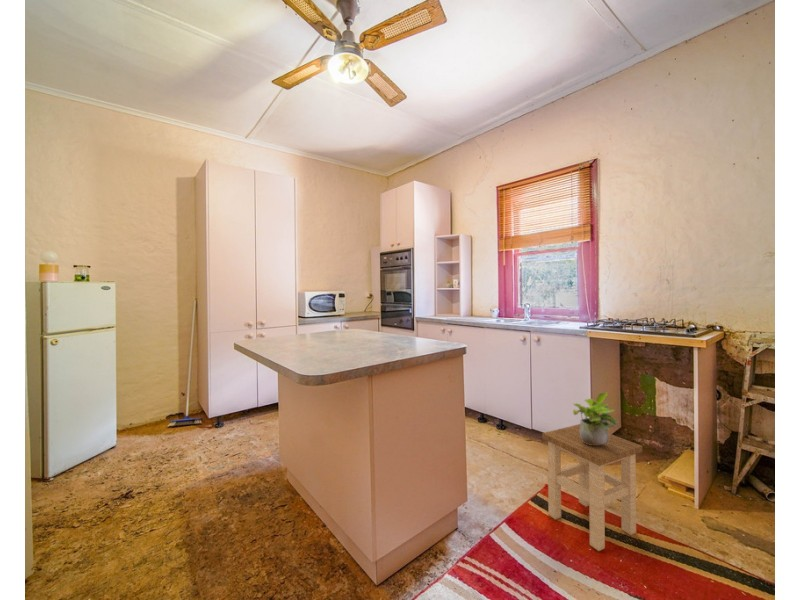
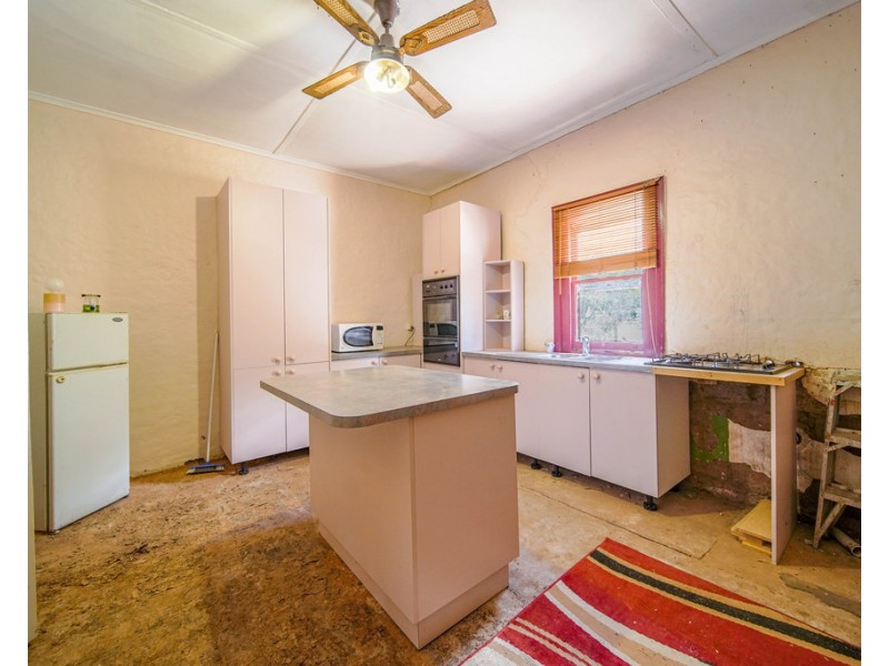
- potted plant [572,391,621,445]
- stool [541,423,643,552]
